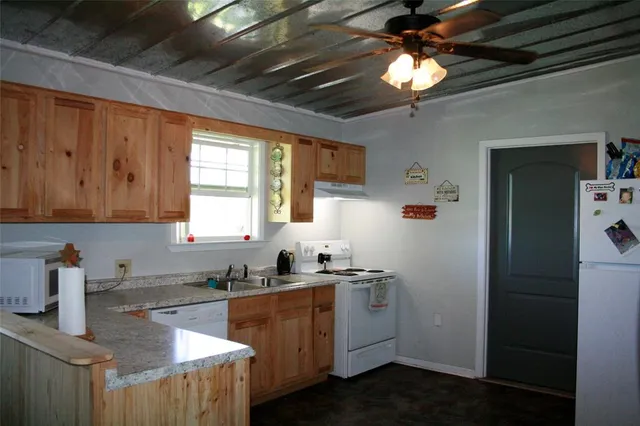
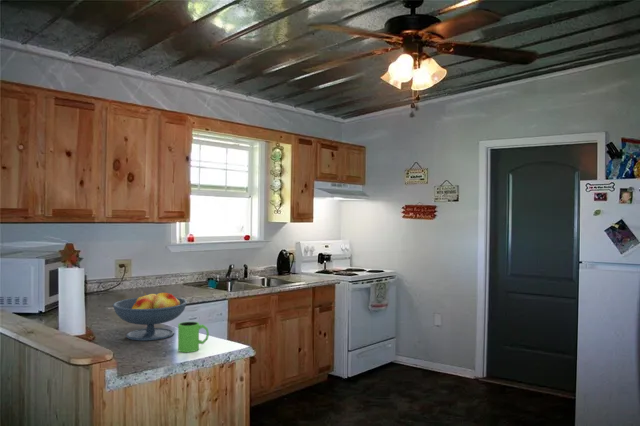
+ fruit bowl [111,291,188,342]
+ mug [177,321,210,353]
